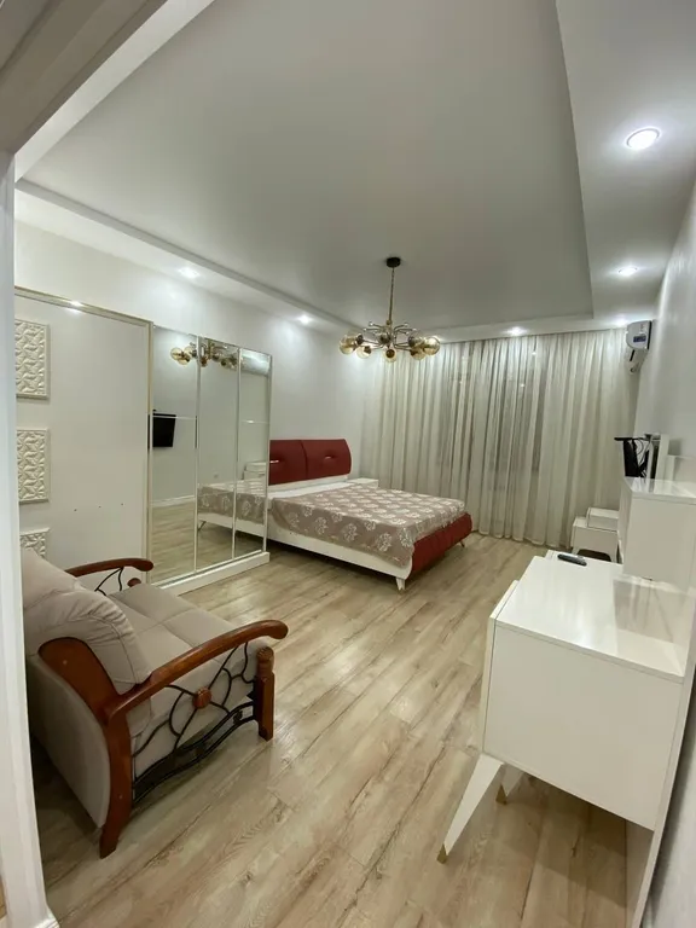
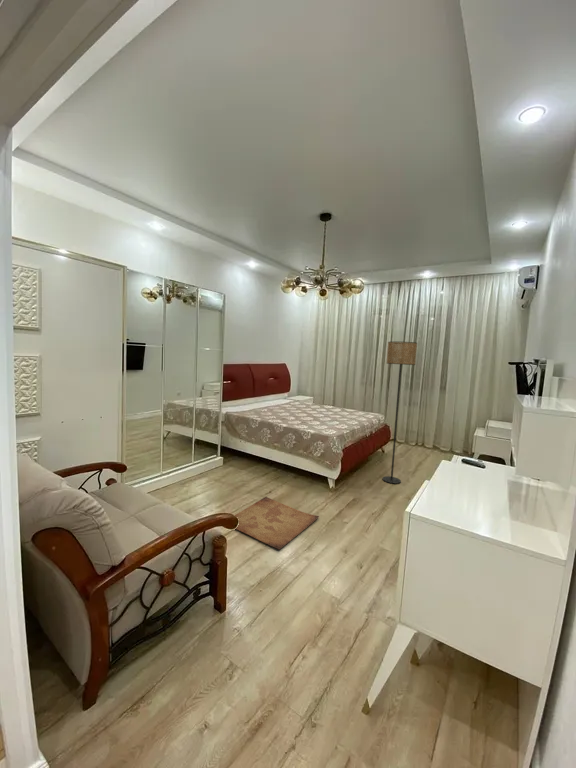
+ floor lamp [381,341,418,485]
+ rug [234,496,320,551]
